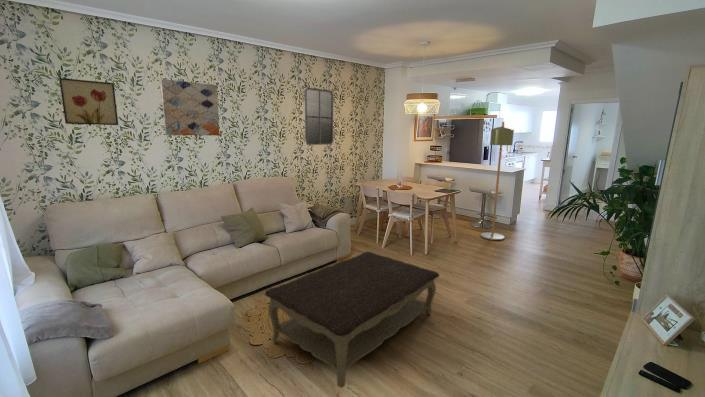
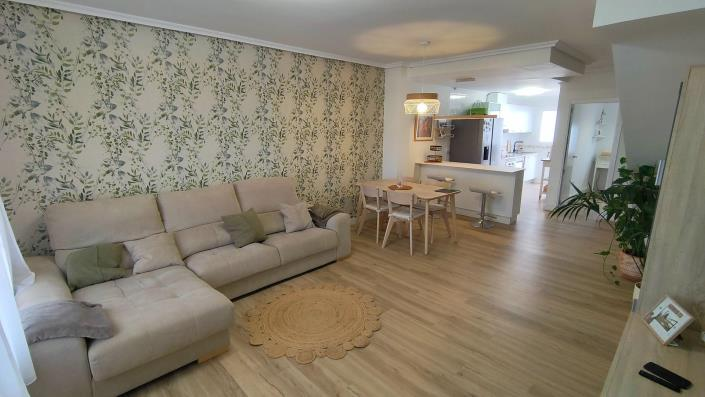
- wall art [160,78,221,136]
- floor lamp [480,120,515,241]
- coffee table [264,251,440,389]
- wall art [58,77,119,126]
- home mirror [304,87,334,146]
